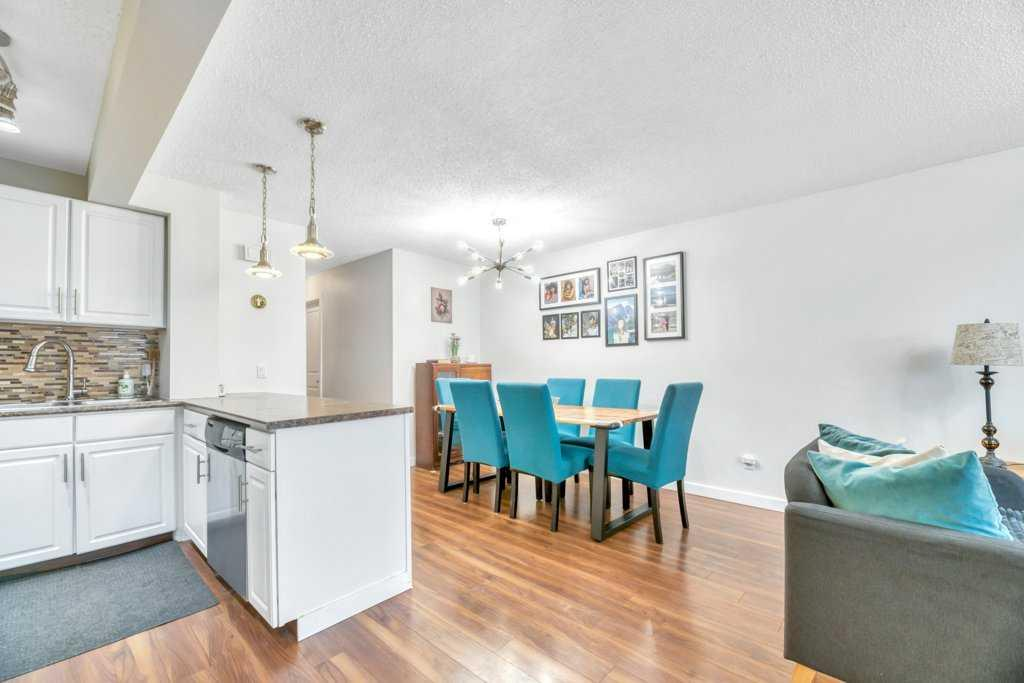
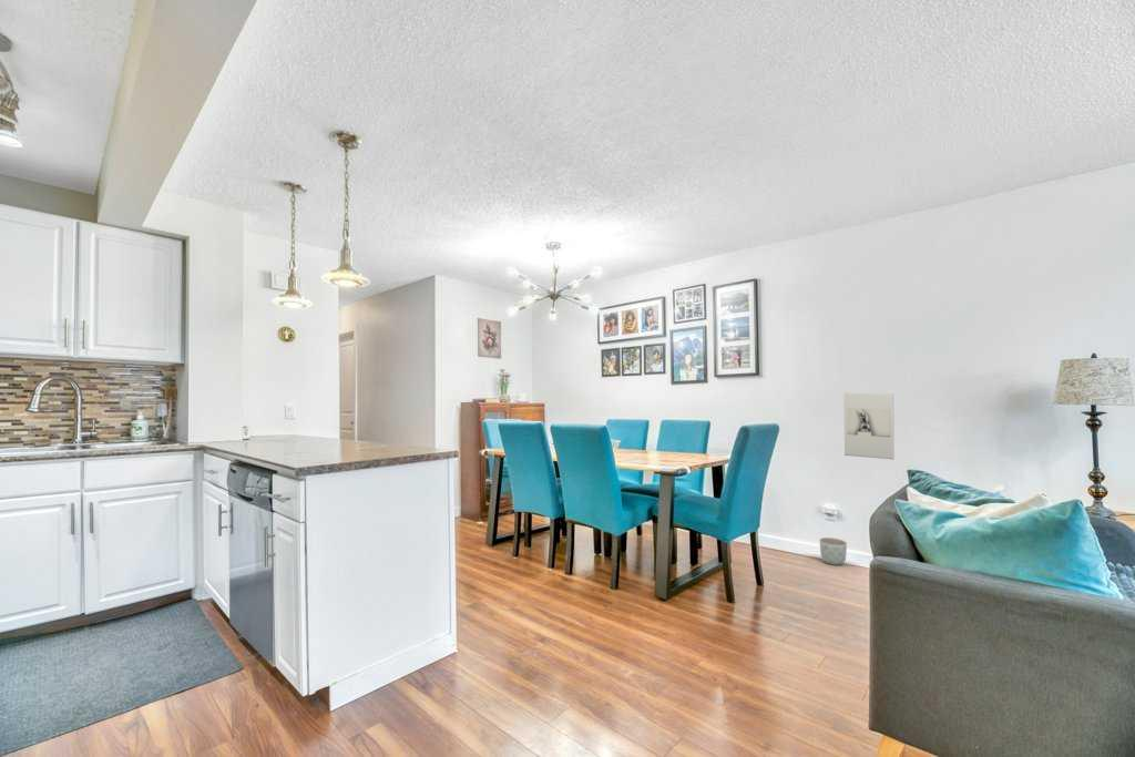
+ planter [818,536,848,566]
+ wall sculpture [842,391,896,460]
